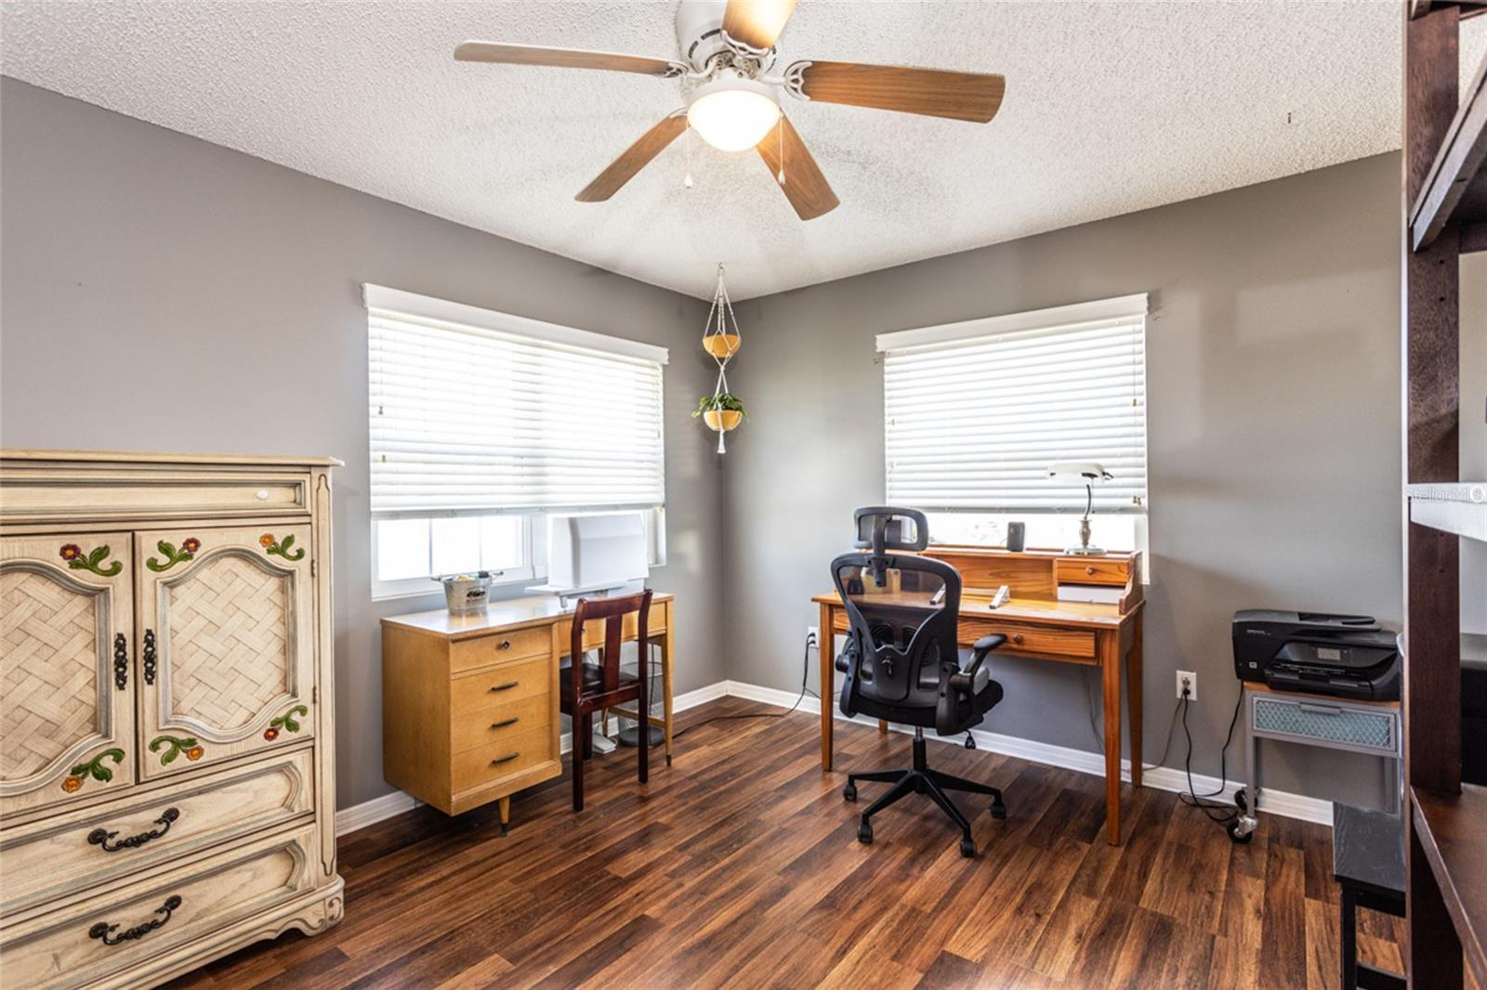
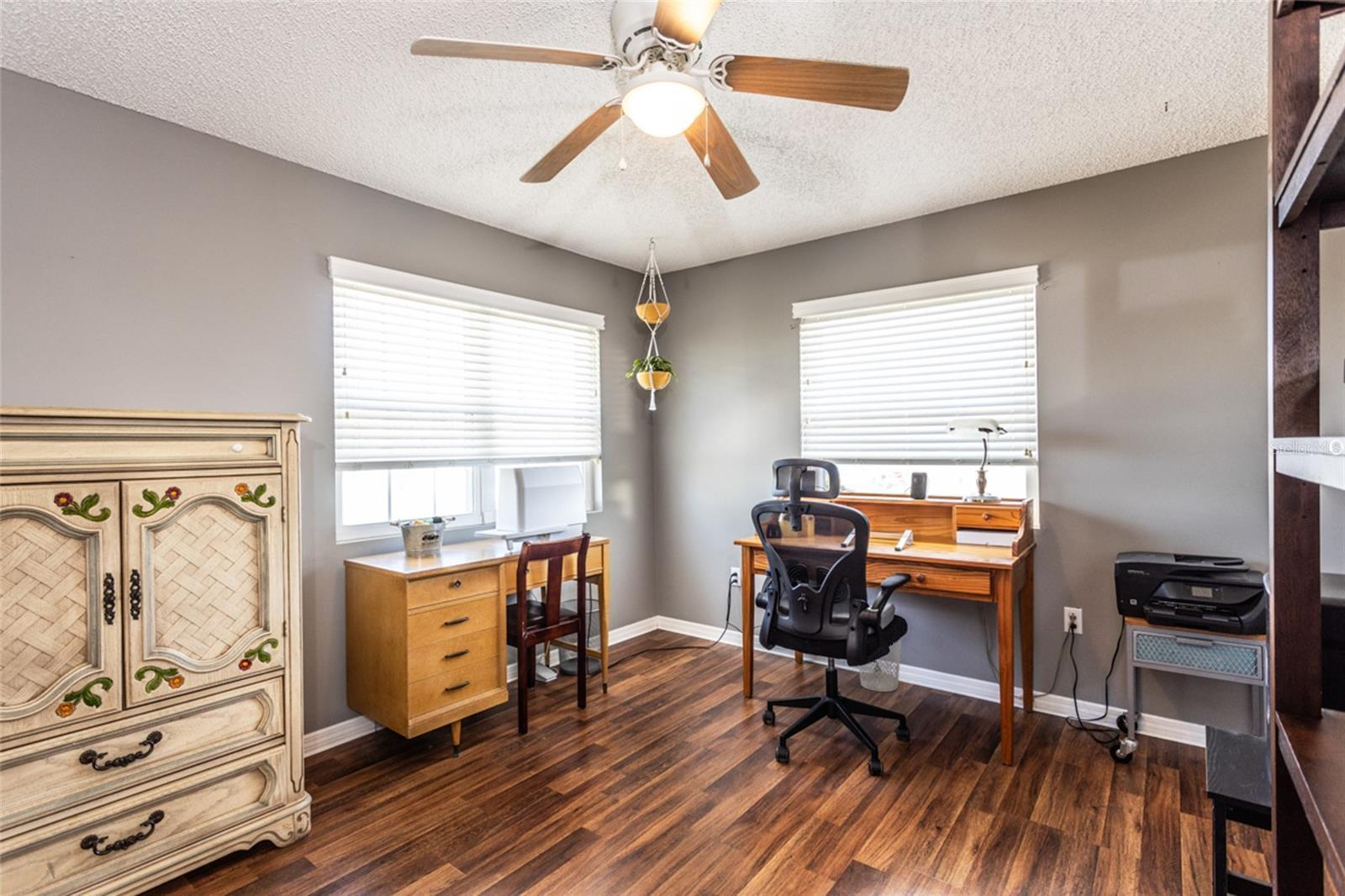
+ wastebasket [858,639,902,693]
